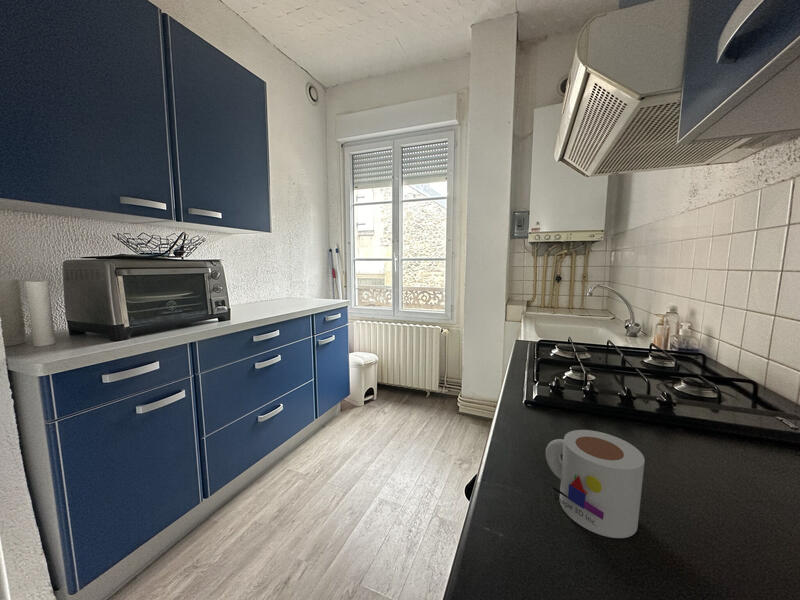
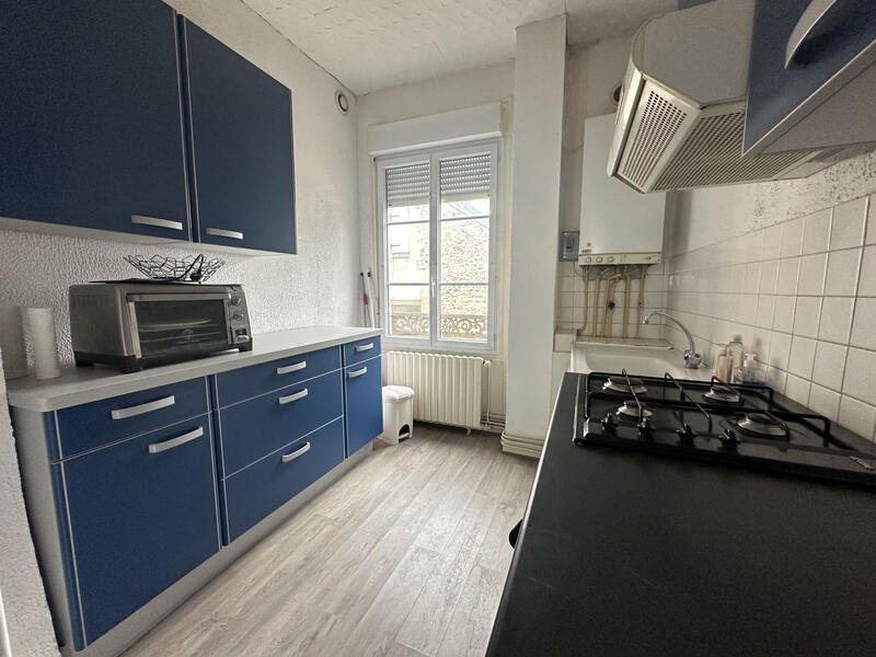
- mug [545,429,646,539]
